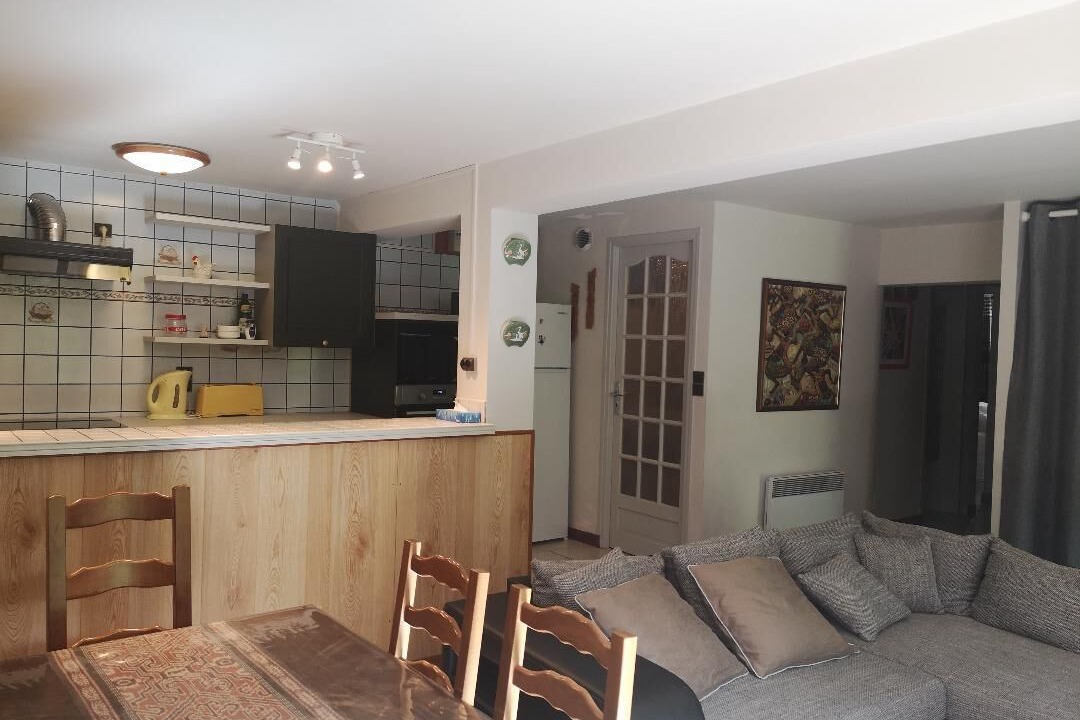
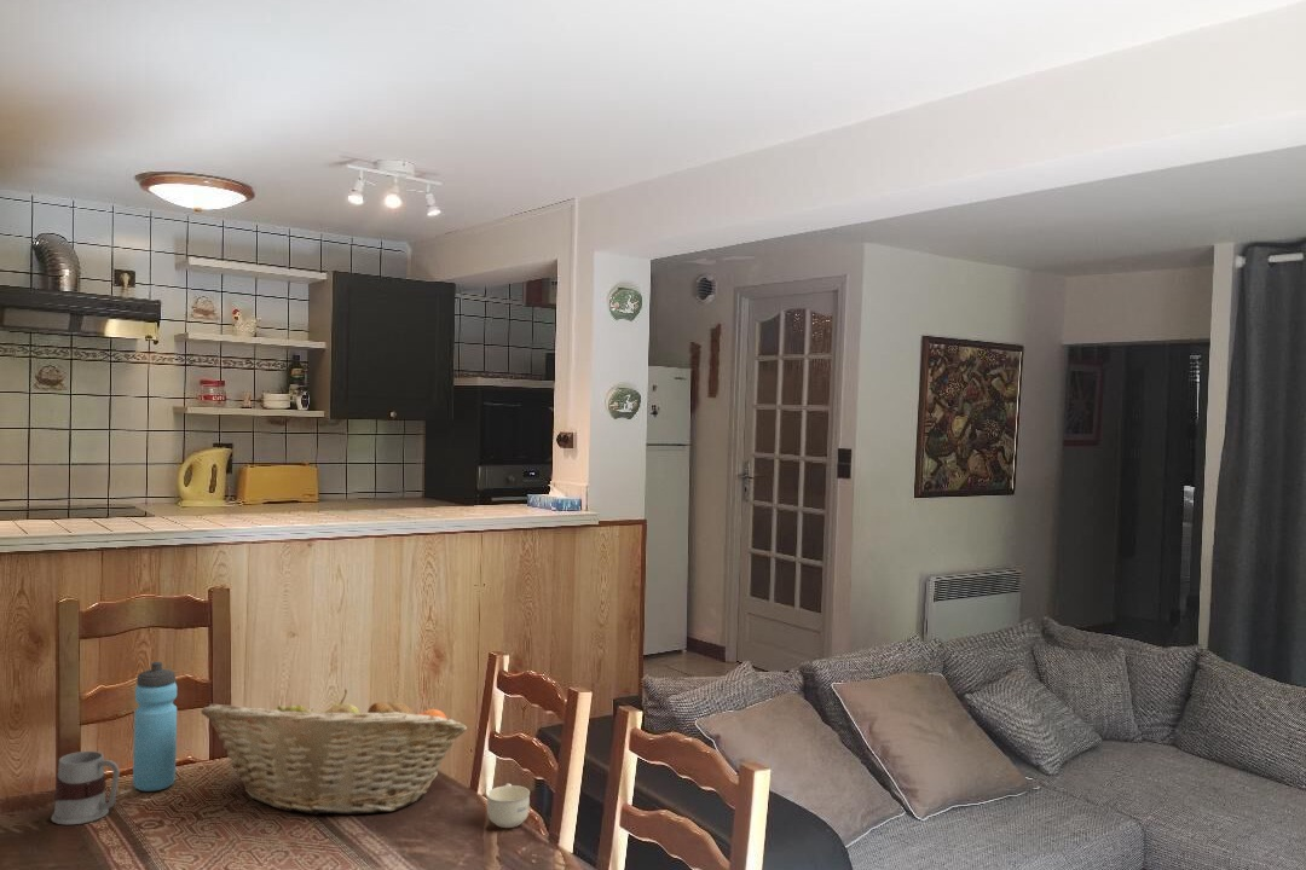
+ fruit basket [200,689,468,816]
+ cup [485,783,531,829]
+ mug [50,750,121,825]
+ water bottle [132,661,178,793]
